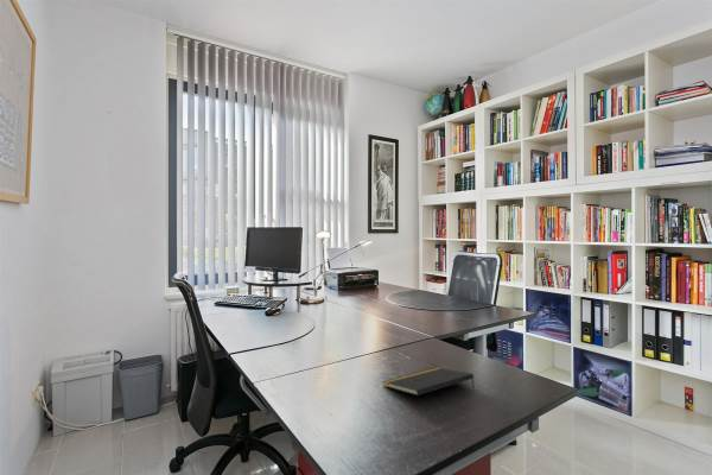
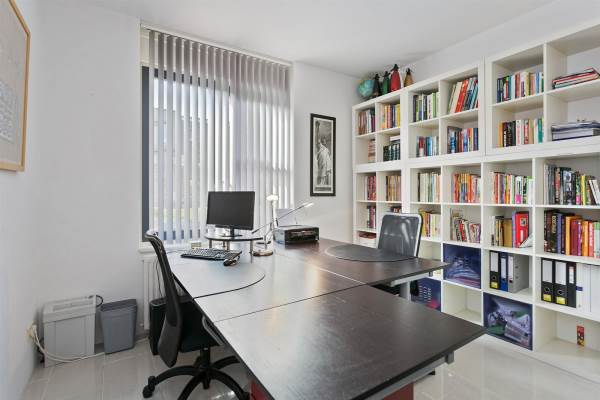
- notepad [382,367,476,397]
